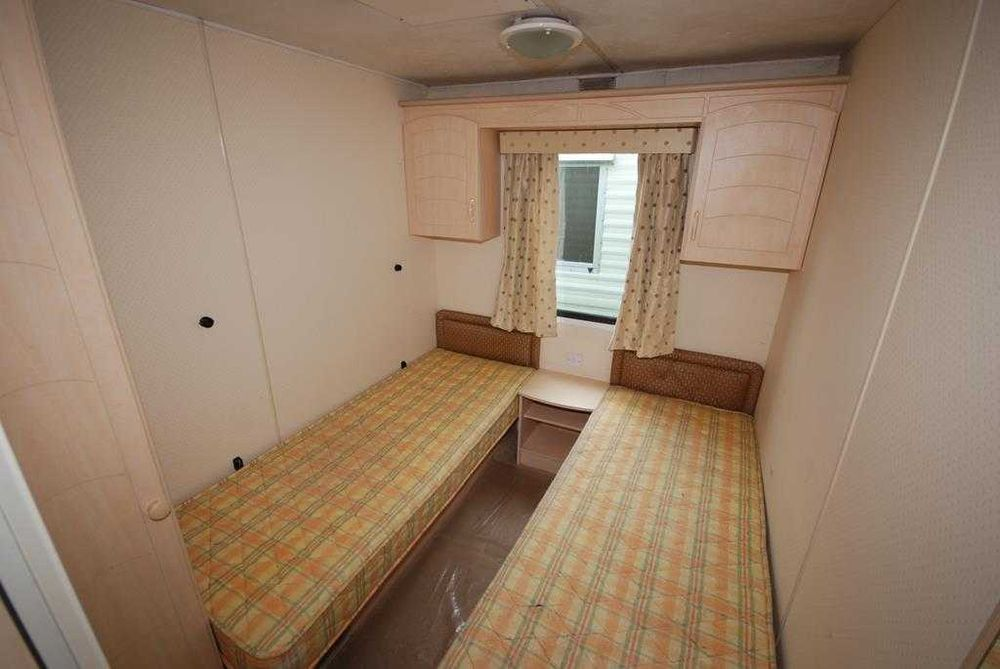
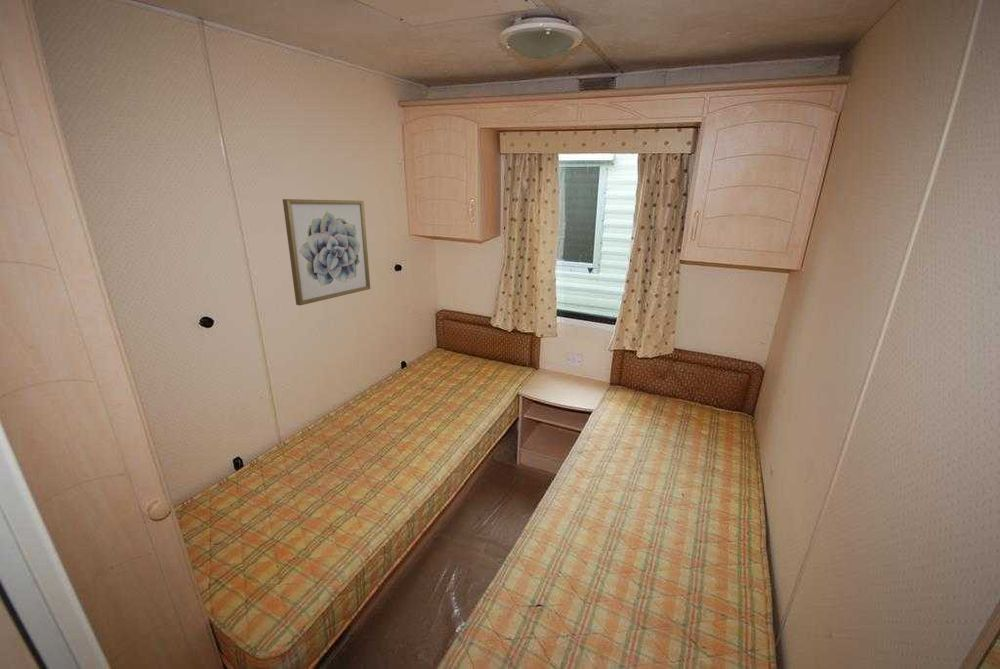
+ wall art [282,198,371,306]
